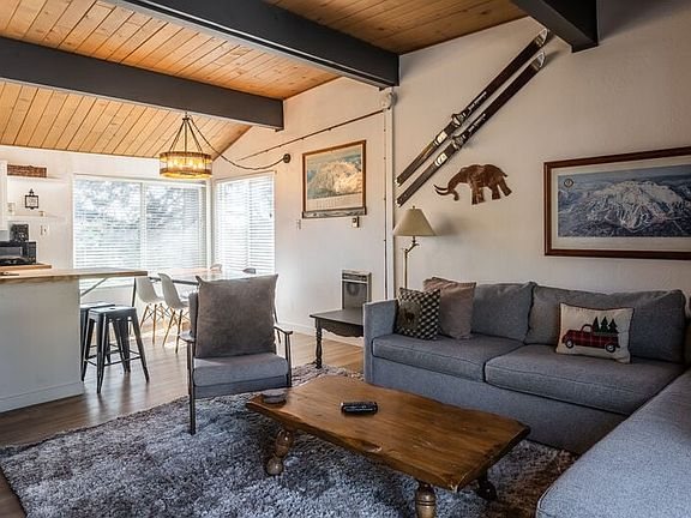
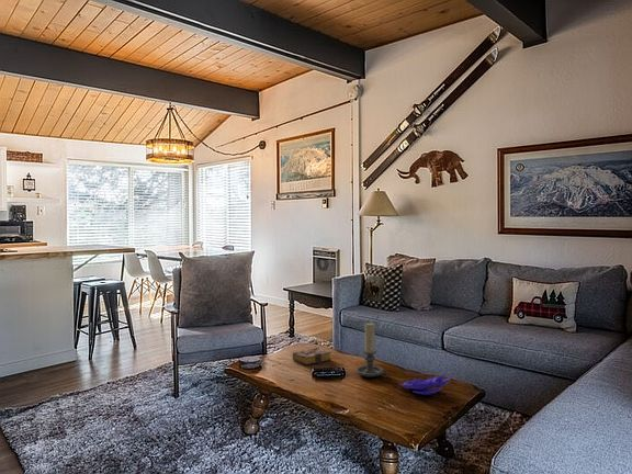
+ decorative bowl [398,372,453,396]
+ book [292,347,332,366]
+ candle holder [354,321,390,379]
